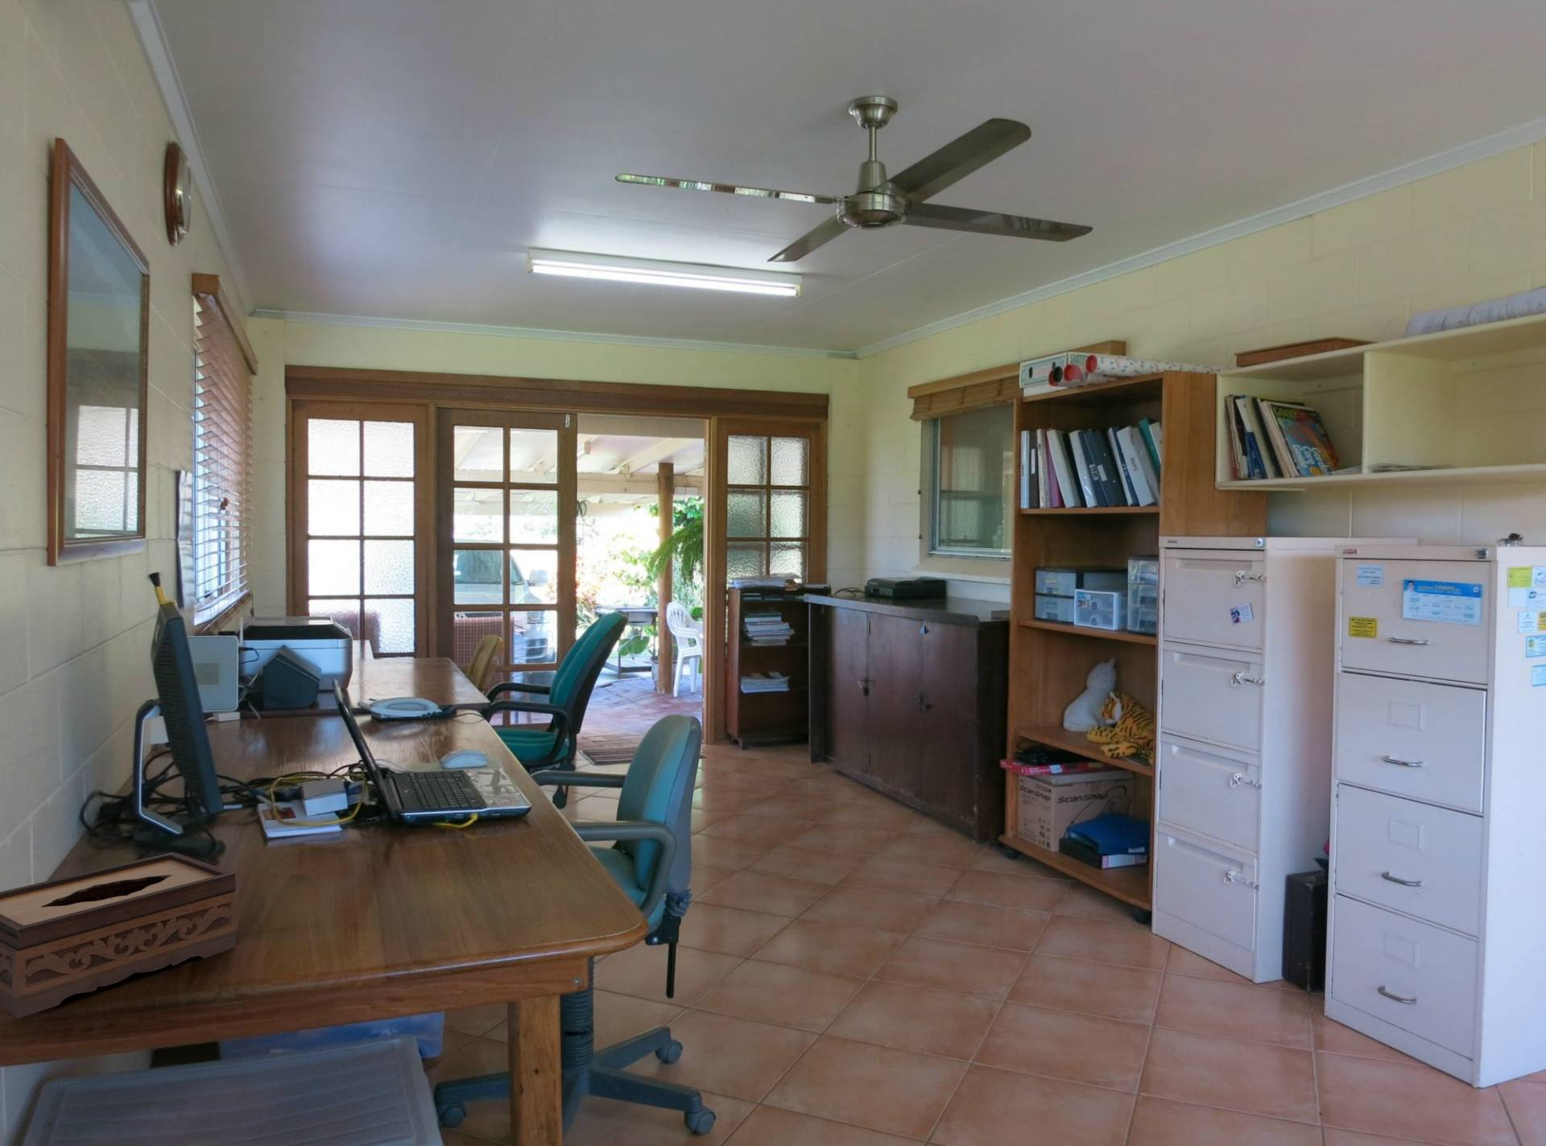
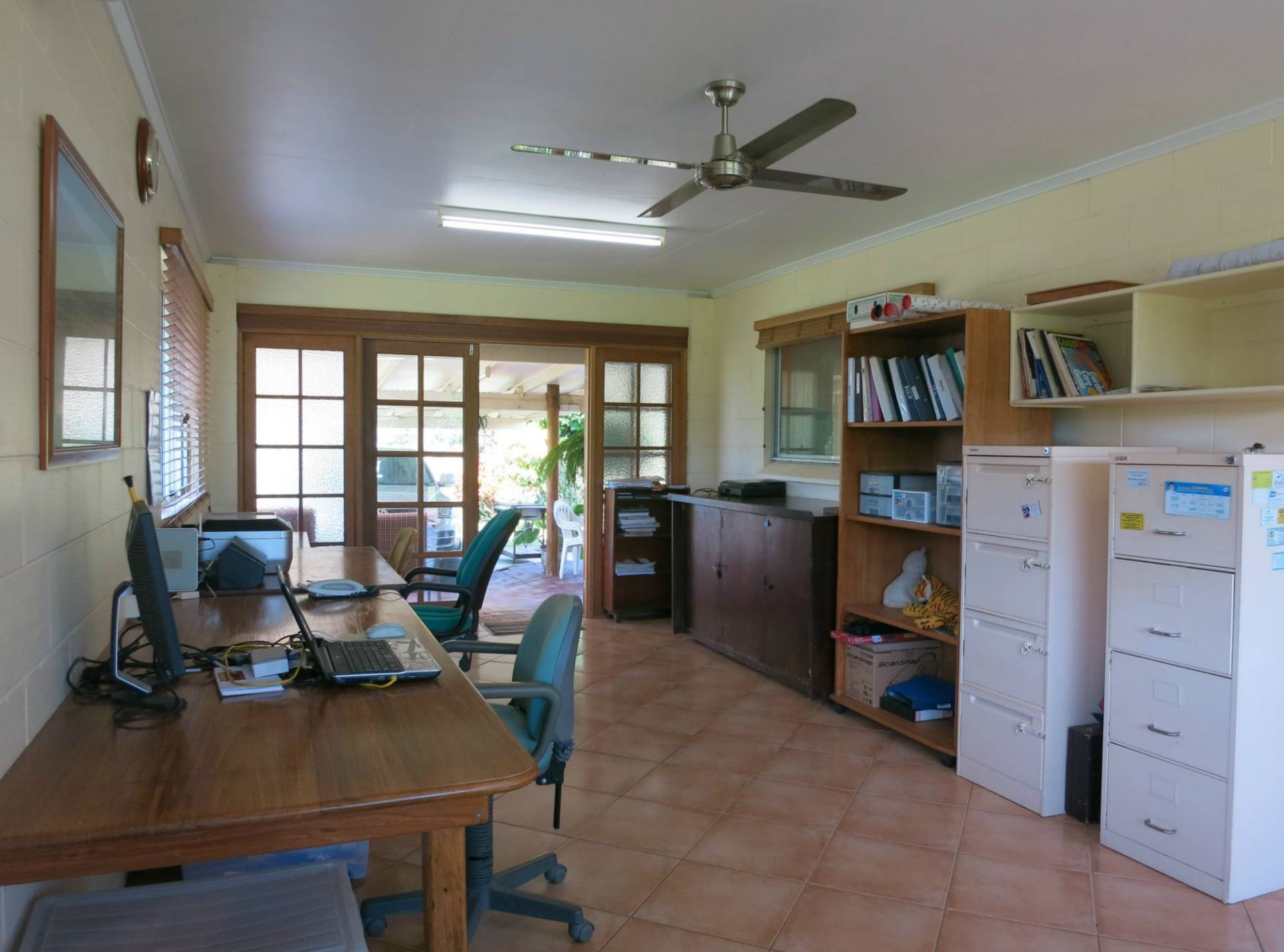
- tissue box [0,851,240,1018]
